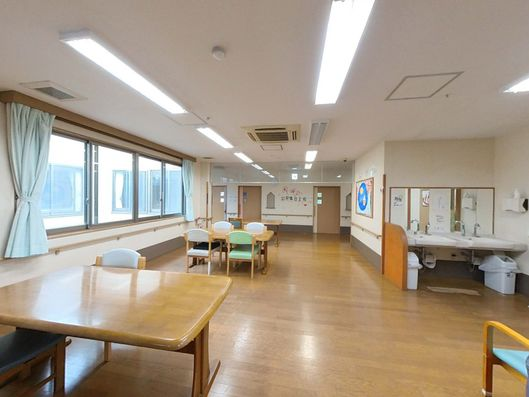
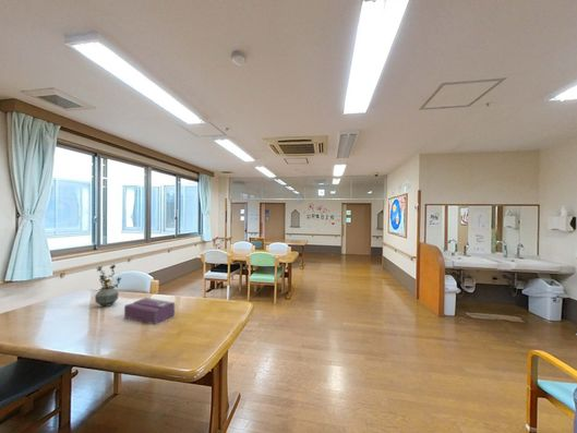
+ potted plant [94,263,123,308]
+ tissue box [123,297,176,325]
